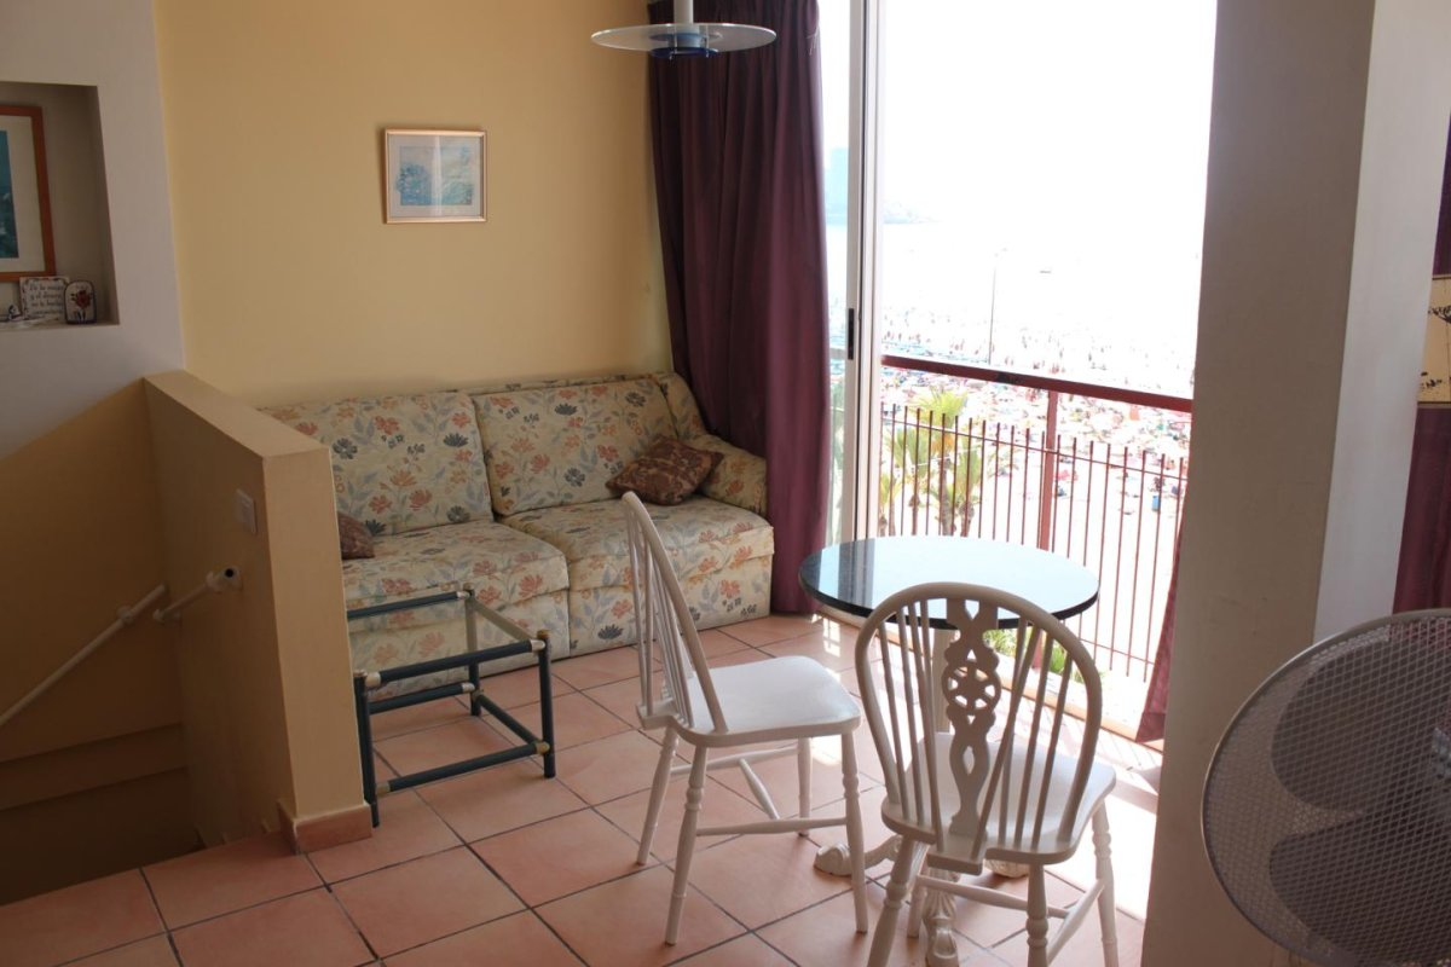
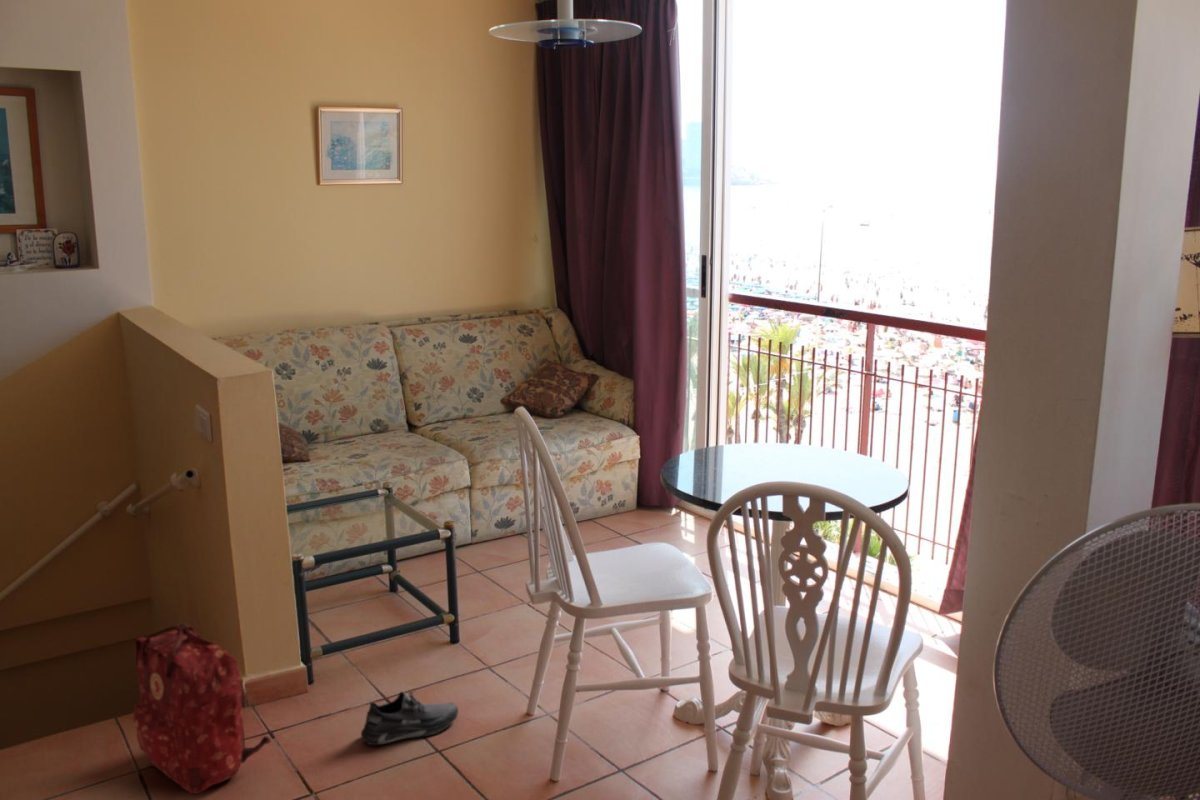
+ shoe [360,689,459,746]
+ backpack [133,622,272,795]
